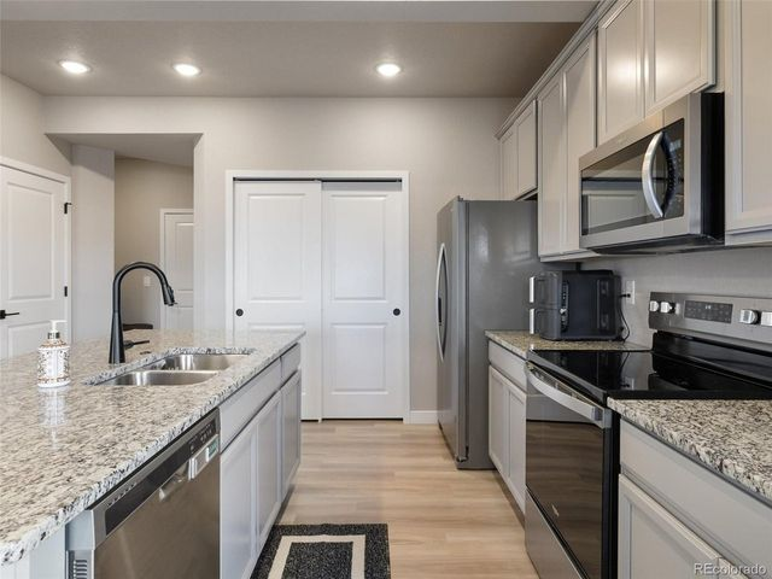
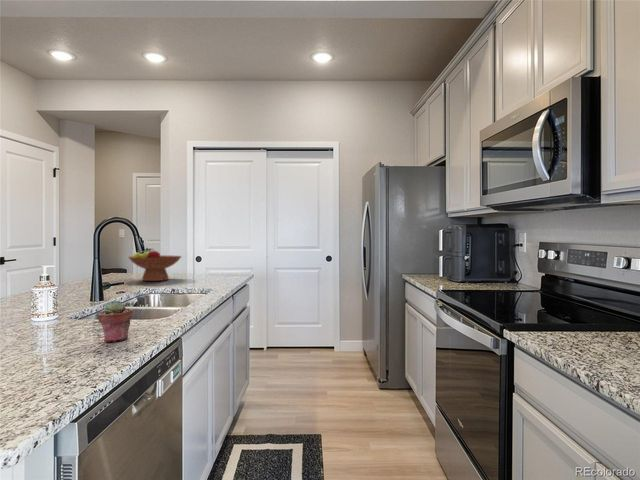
+ potted succulent [97,299,133,343]
+ fruit bowl [127,247,183,282]
